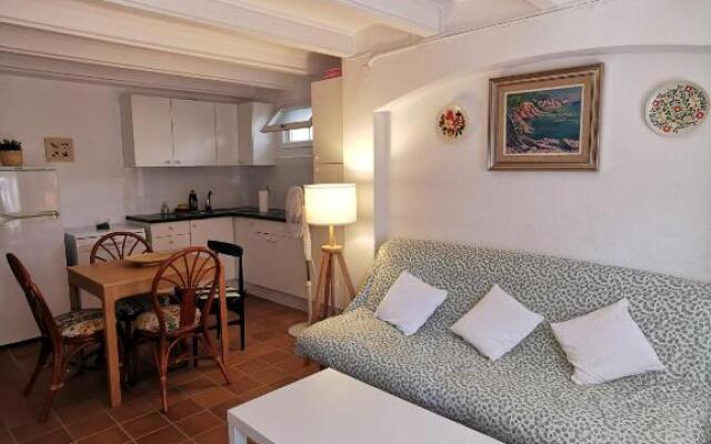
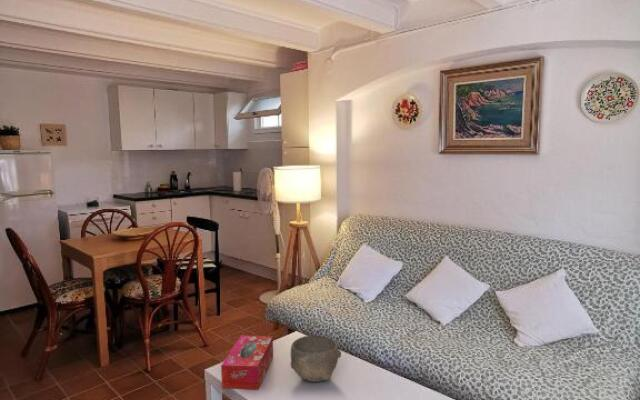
+ bowl [290,334,342,383]
+ tissue box [220,334,274,391]
